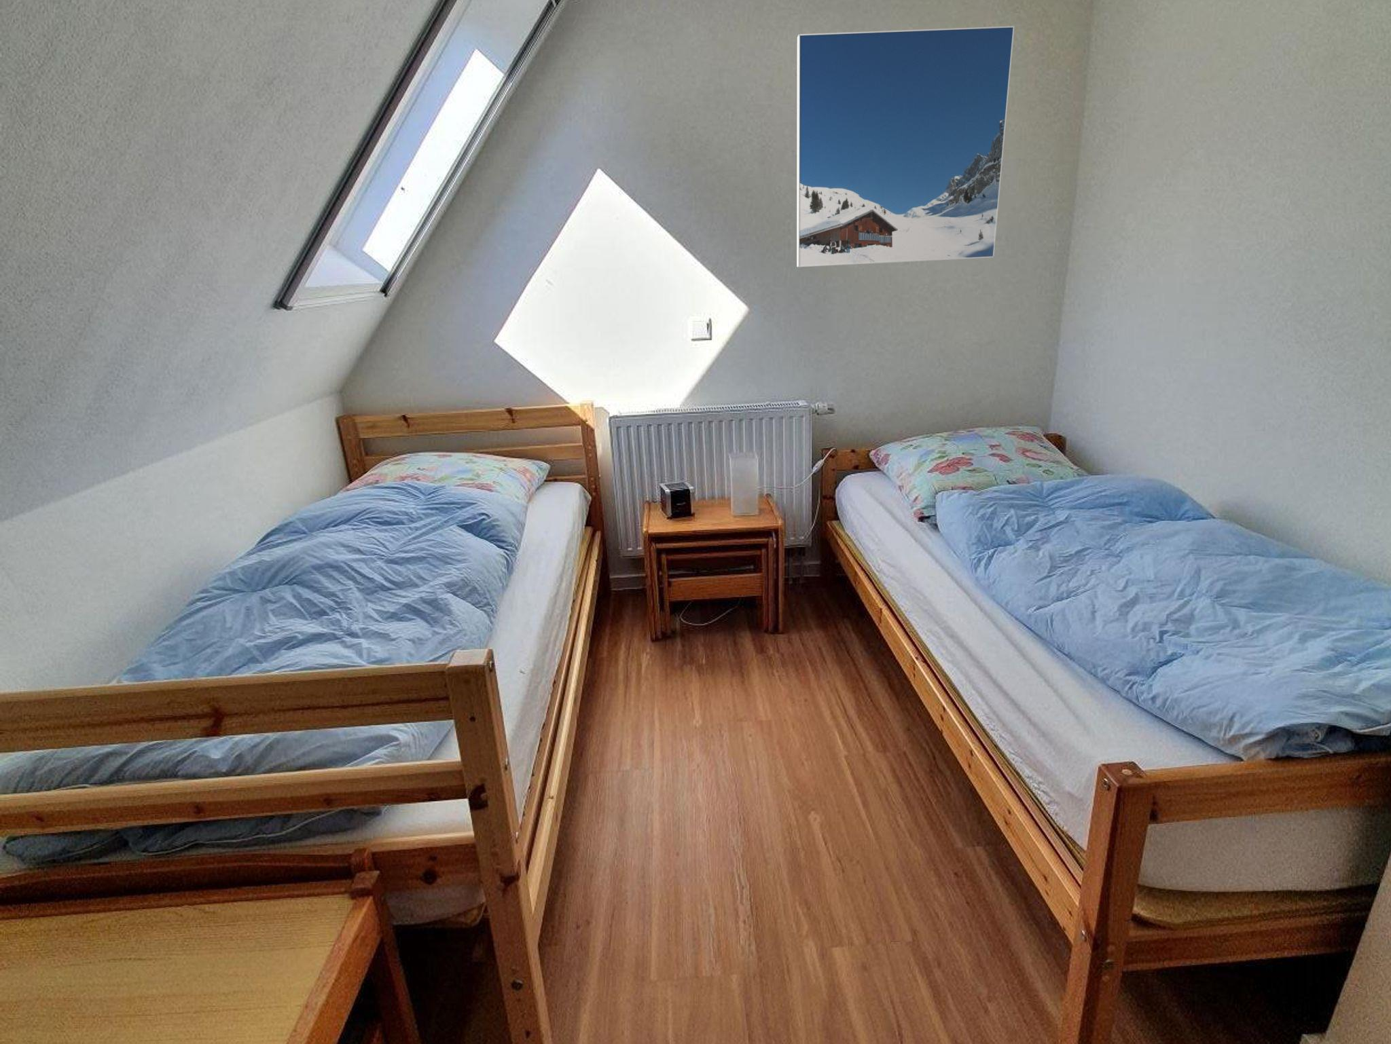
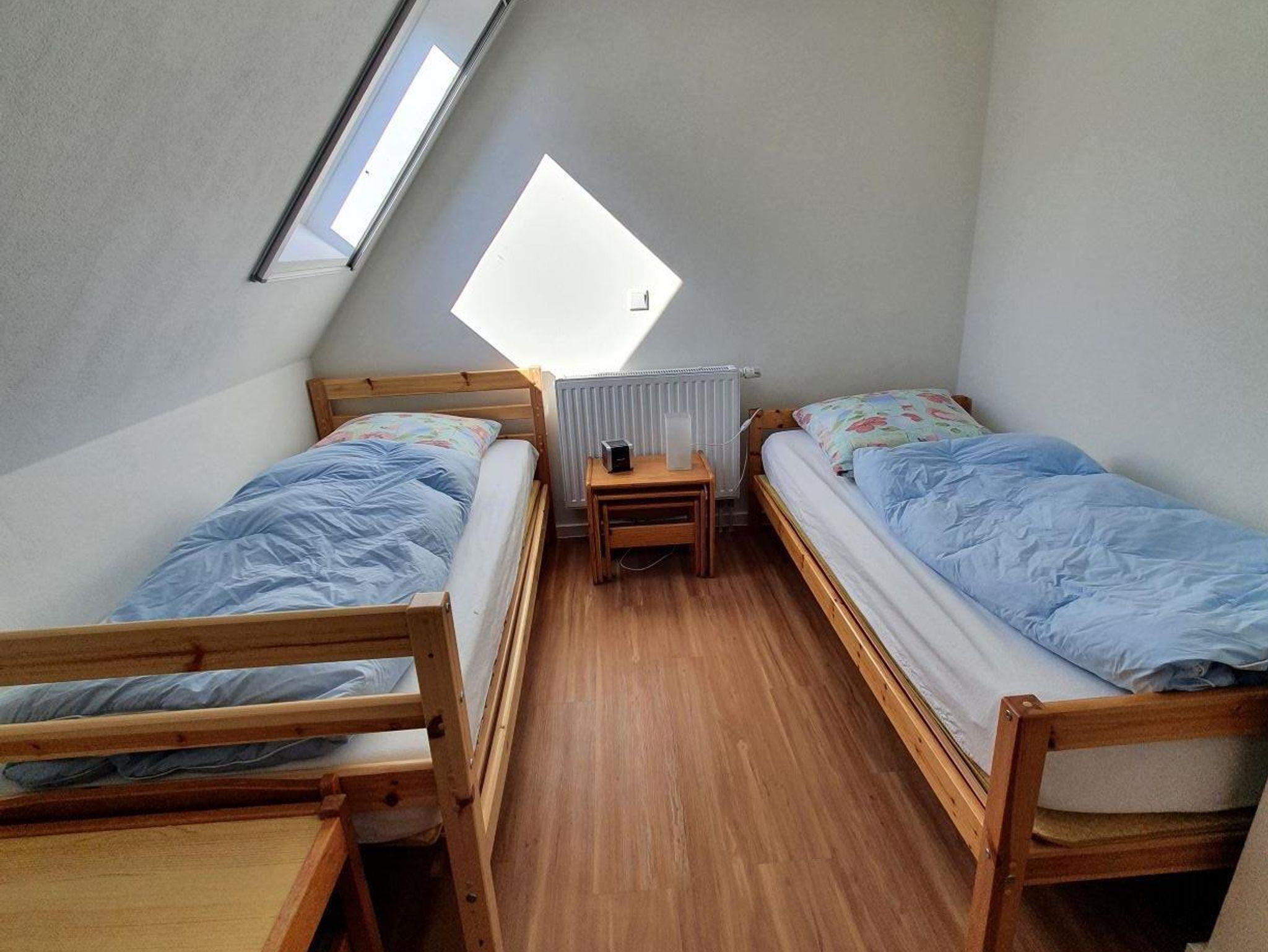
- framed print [796,25,1016,268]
